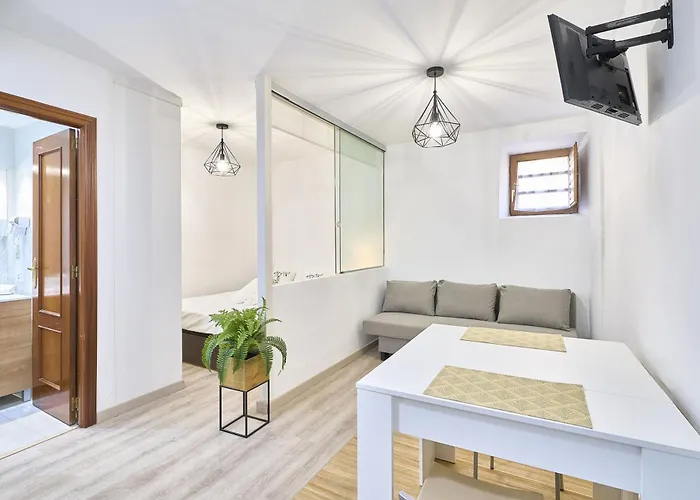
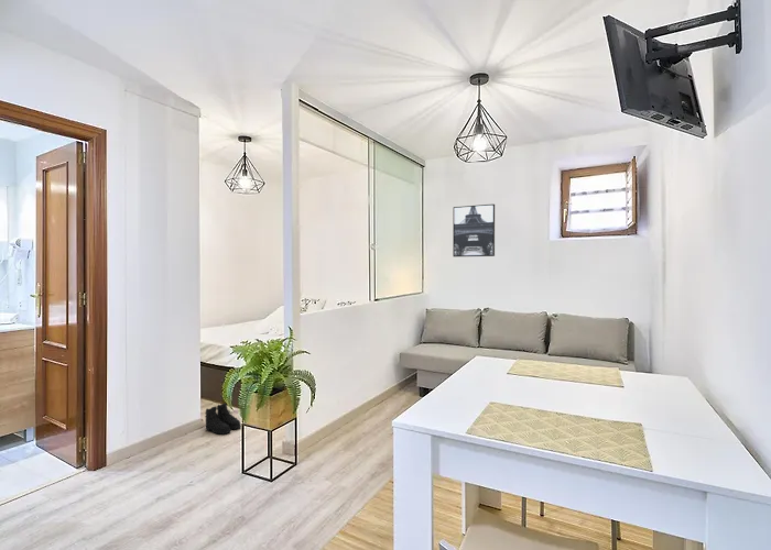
+ boots [204,402,242,436]
+ wall art [452,204,496,257]
